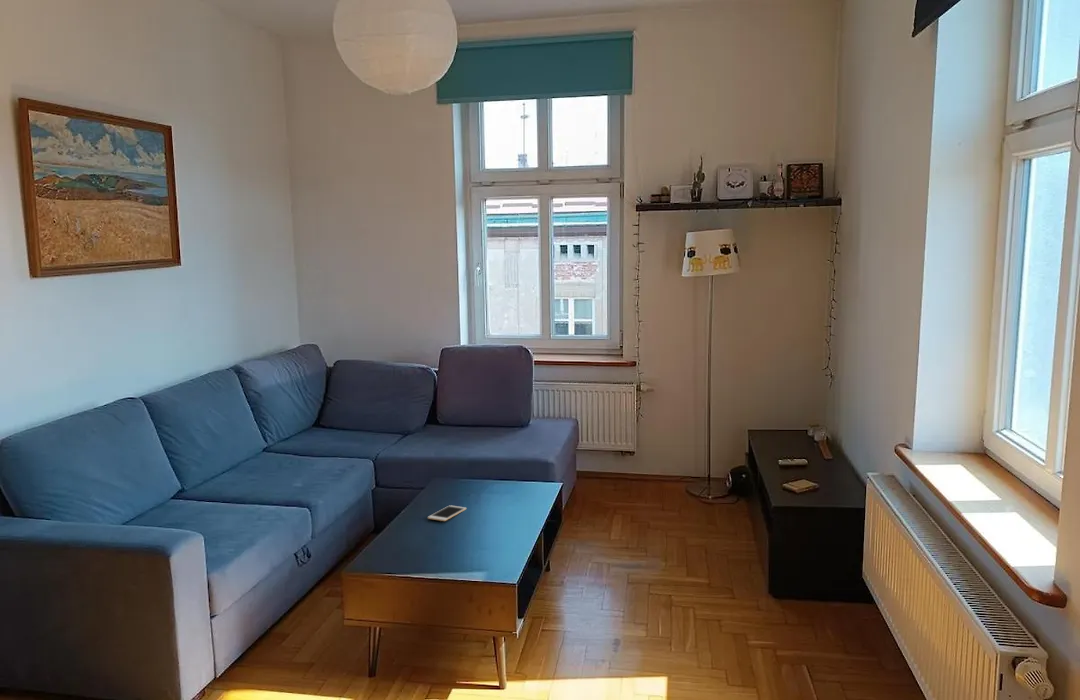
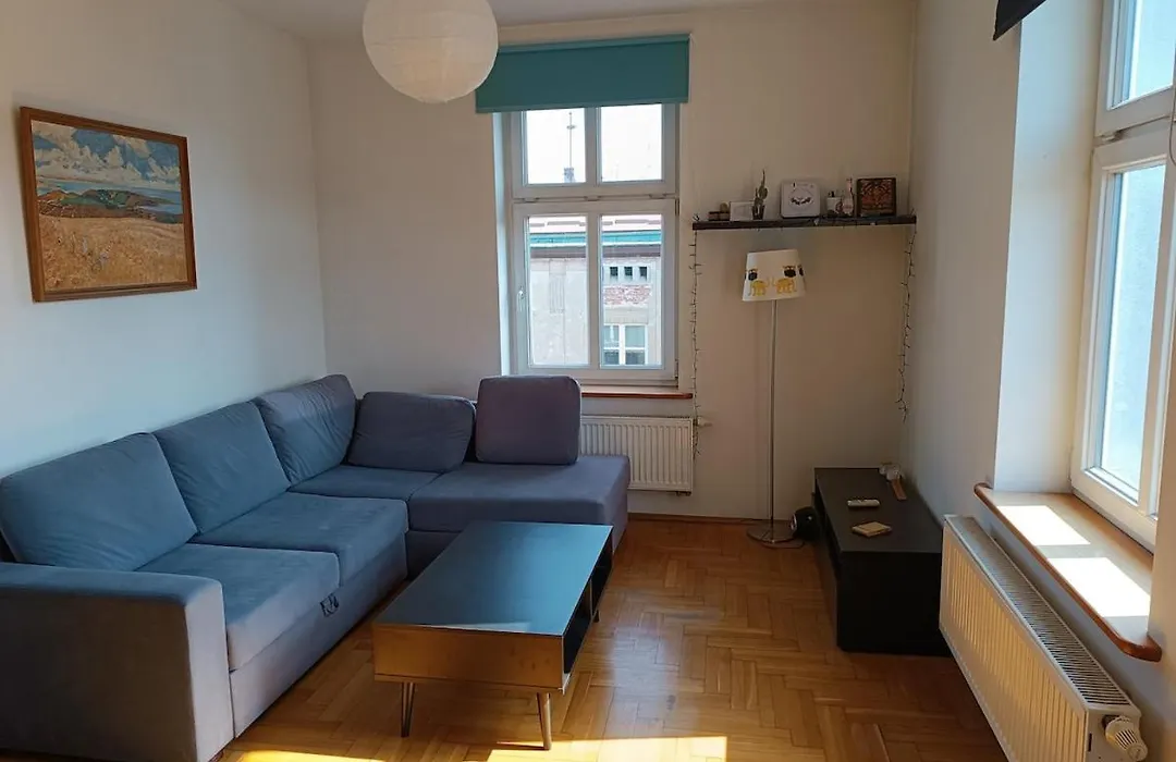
- cell phone [427,504,467,522]
